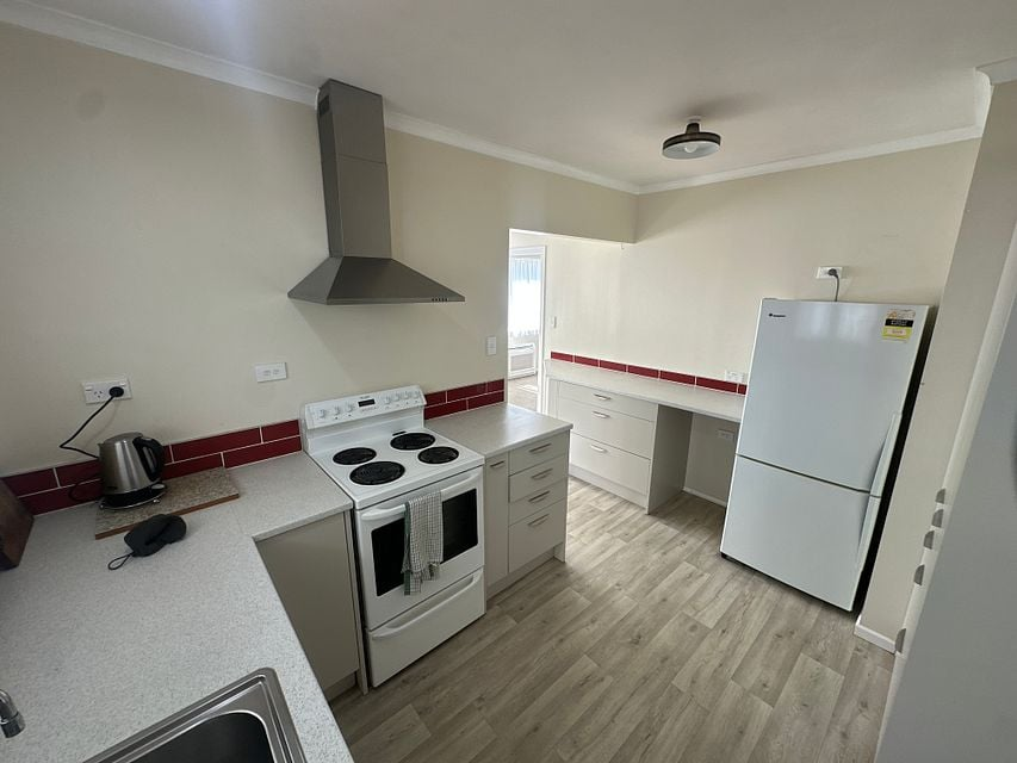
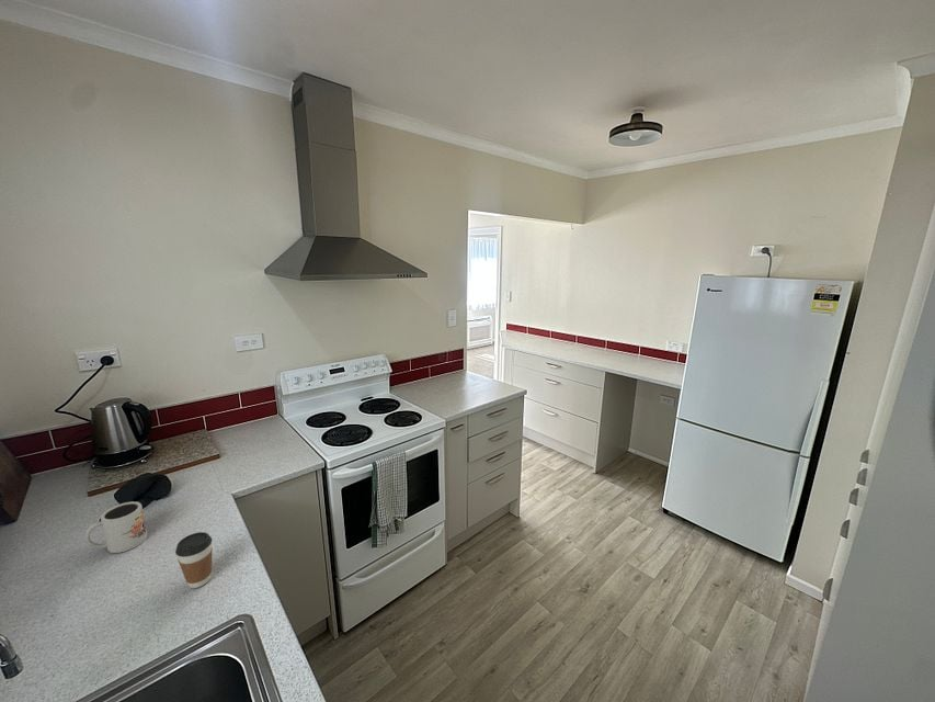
+ mug [84,500,148,554]
+ coffee cup [174,531,214,589]
